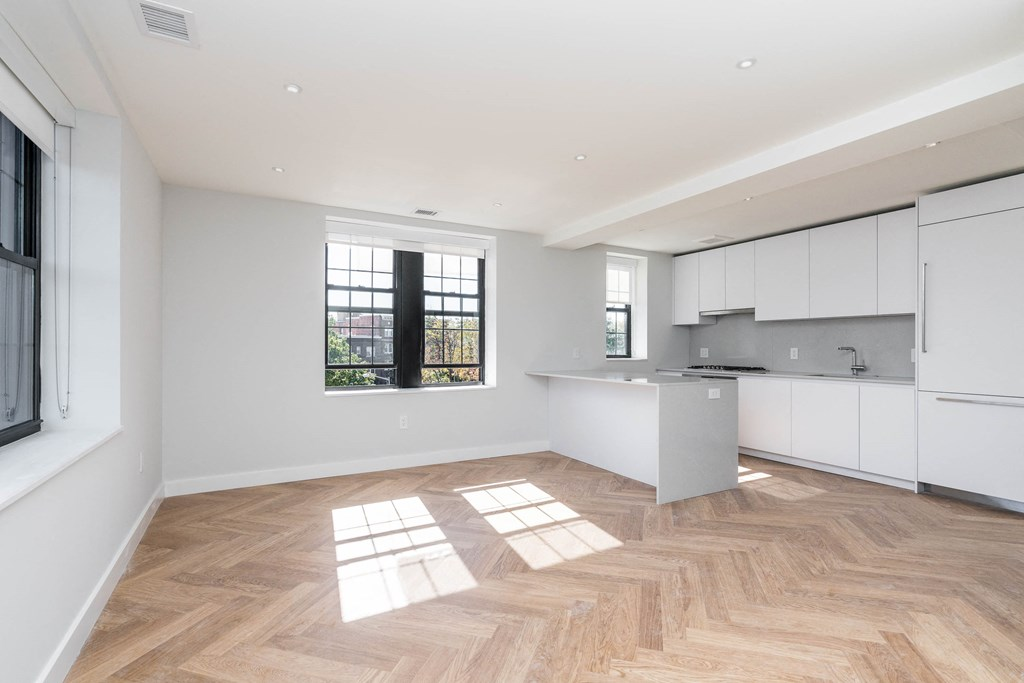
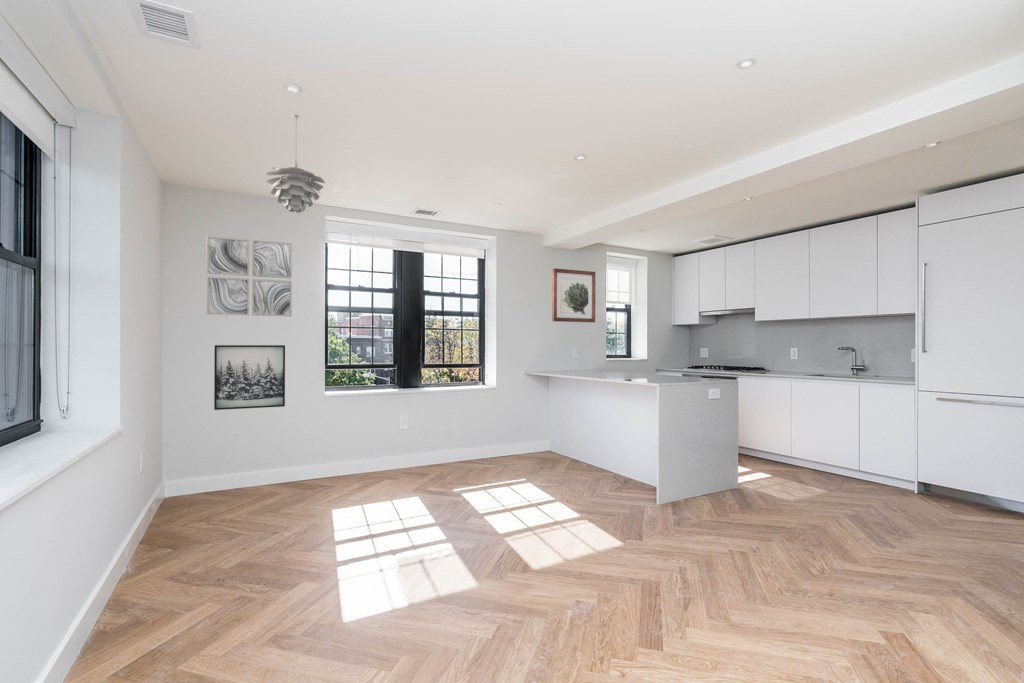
+ wall art [213,344,286,411]
+ wall art [205,235,293,318]
+ pendant light [265,113,326,214]
+ wall art [551,267,596,323]
